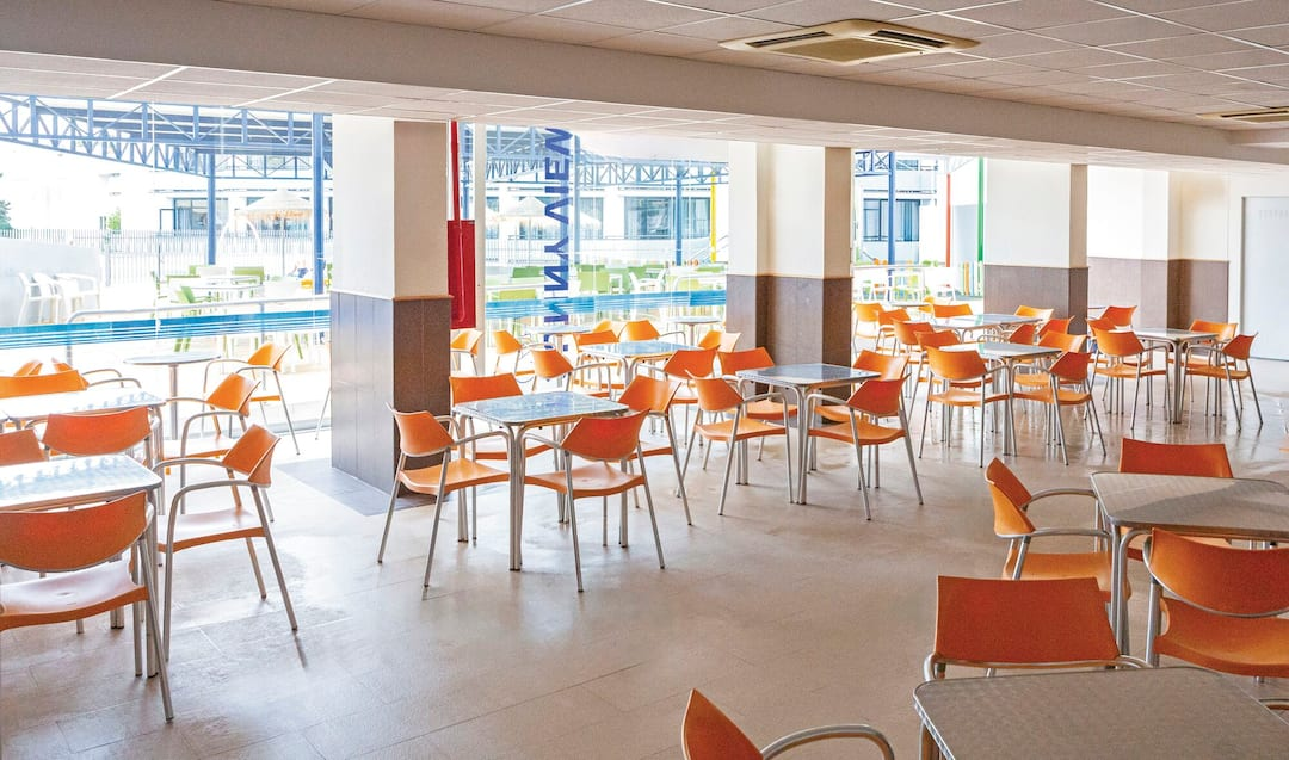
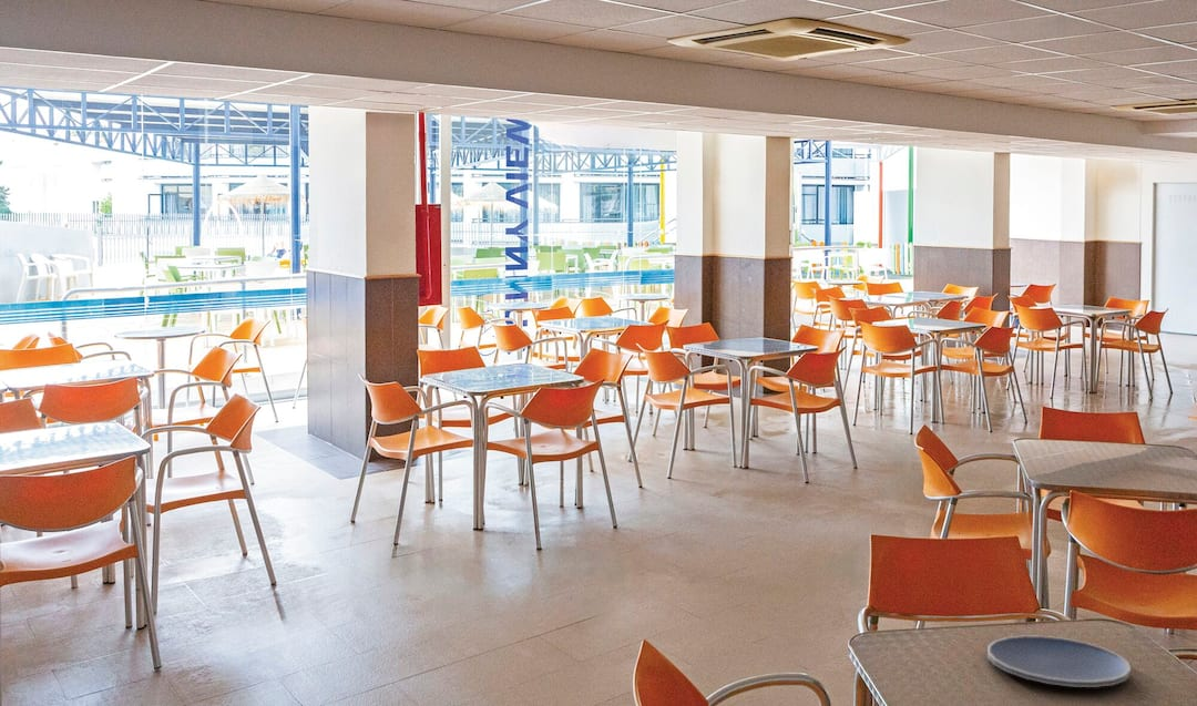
+ plate [986,635,1132,688]
